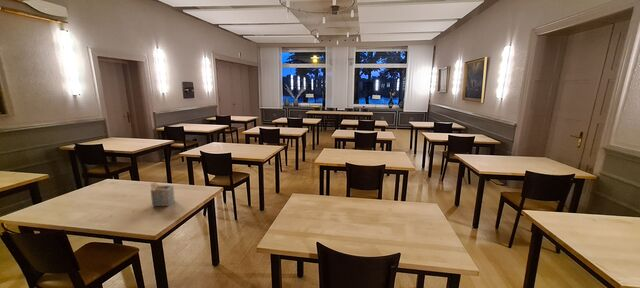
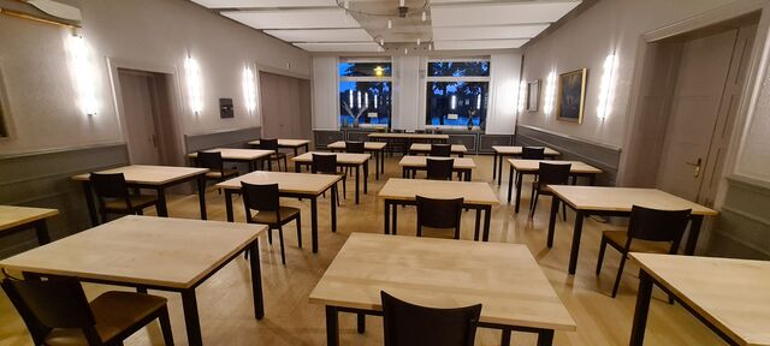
- napkin holder [150,181,176,207]
